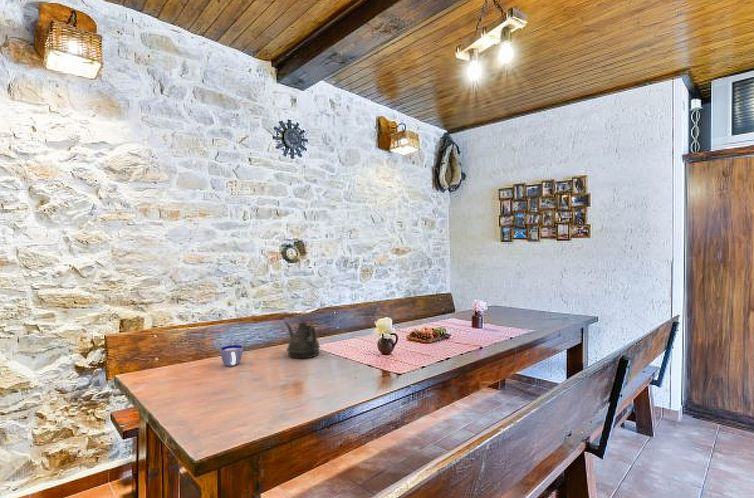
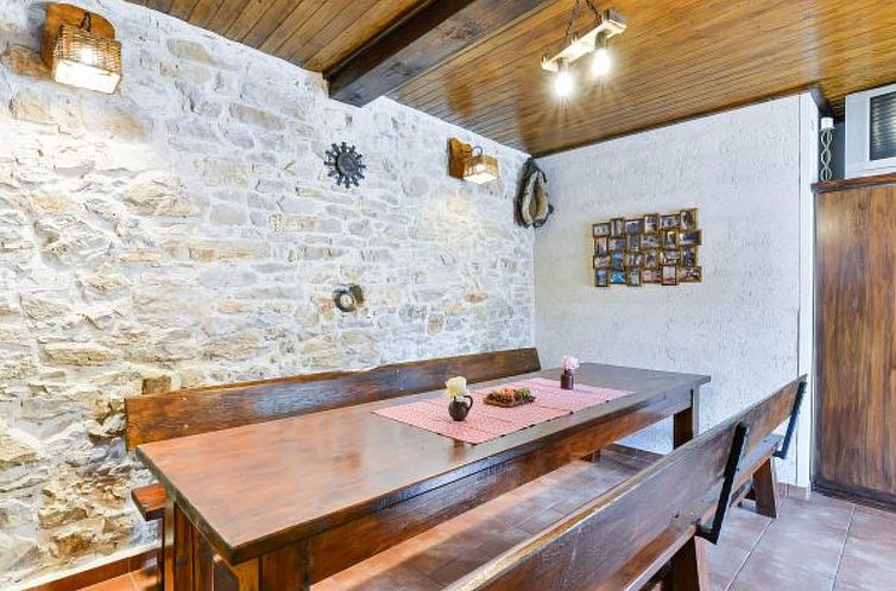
- cup [219,344,244,367]
- teapot [283,321,321,359]
